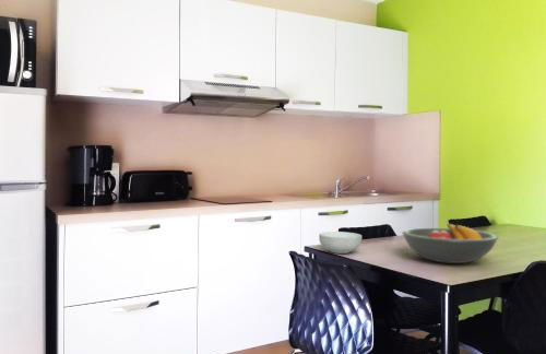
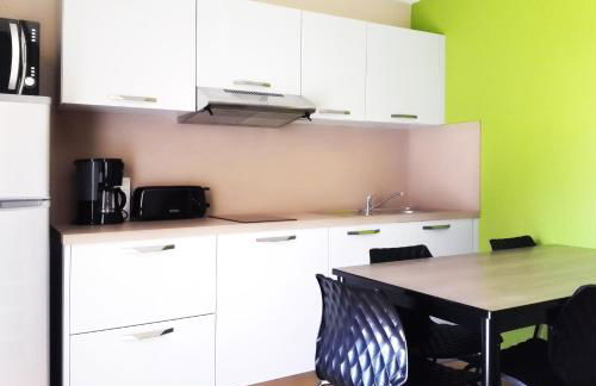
- fruit bowl [401,223,499,264]
- cereal bowl [318,231,363,255]
